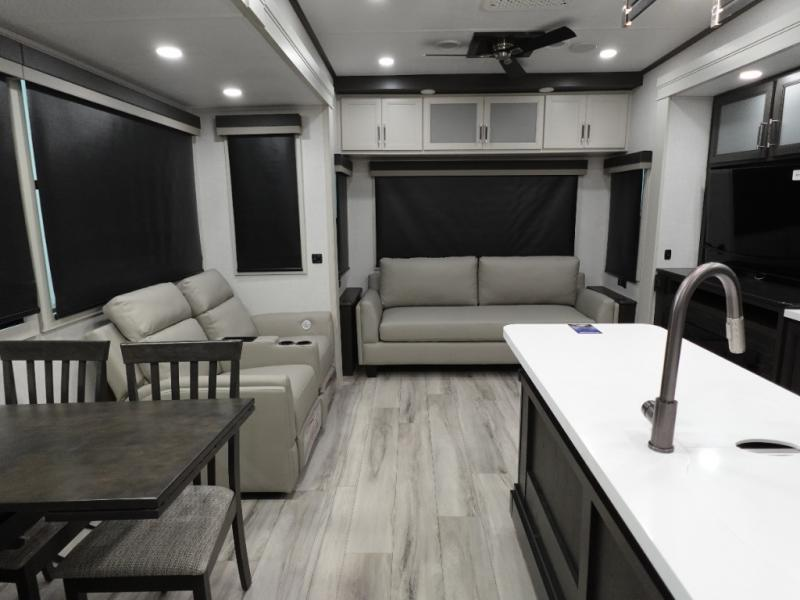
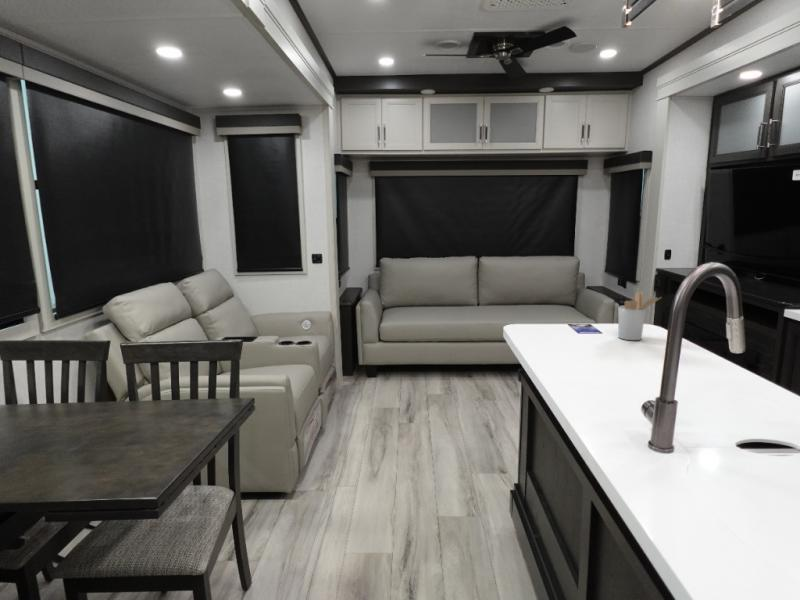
+ utensil holder [617,290,663,341]
